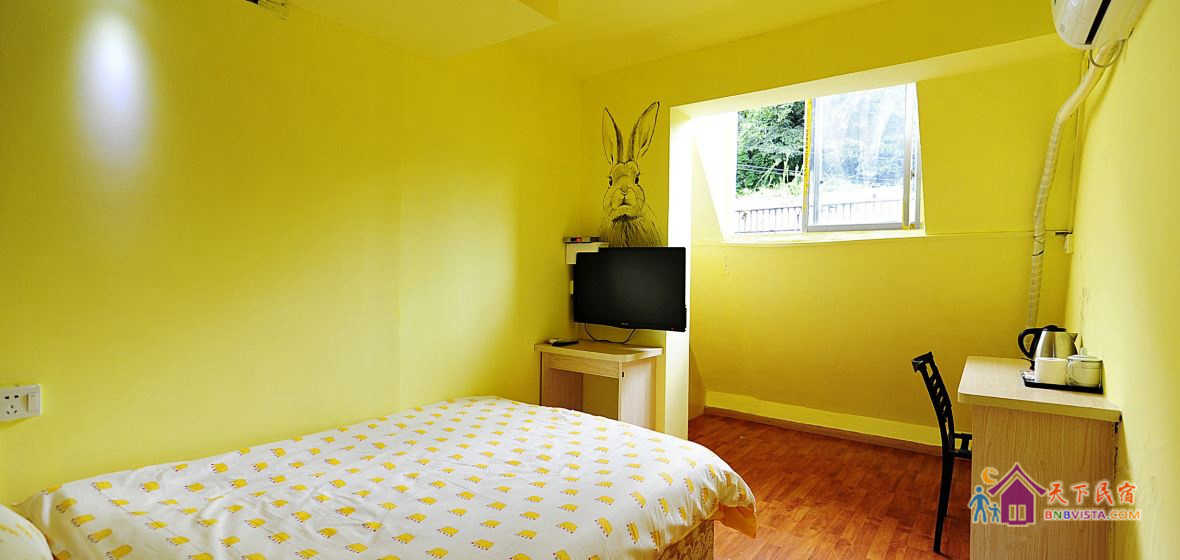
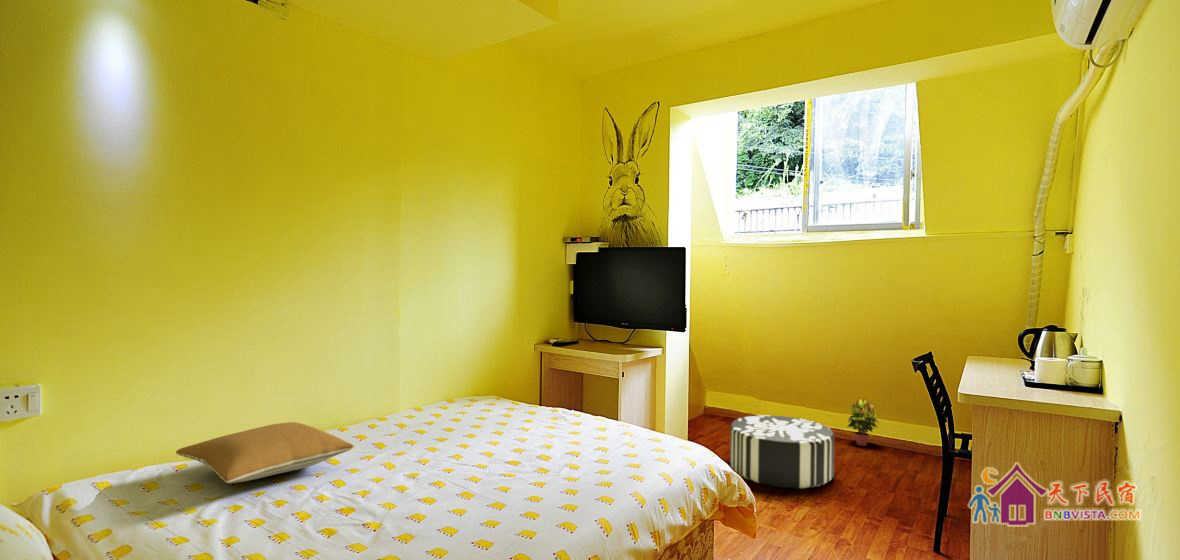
+ pouf [729,415,835,489]
+ potted plant [846,398,880,447]
+ pillow [175,421,354,484]
